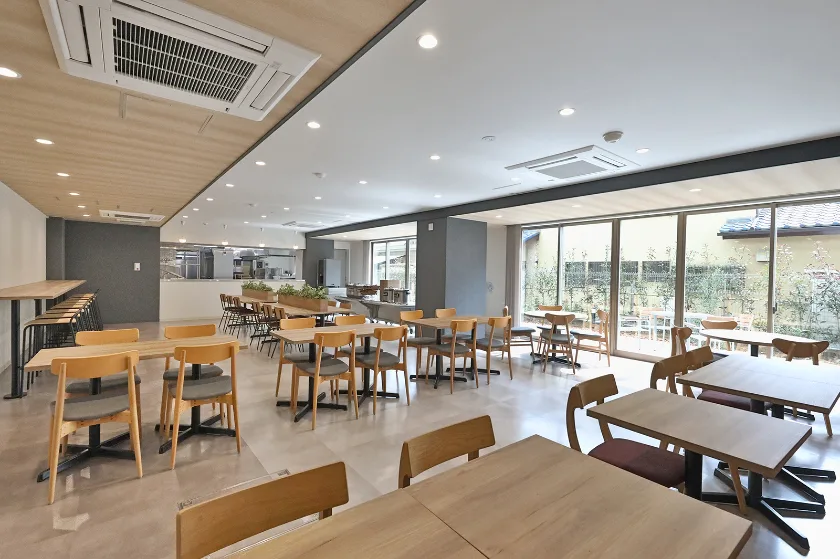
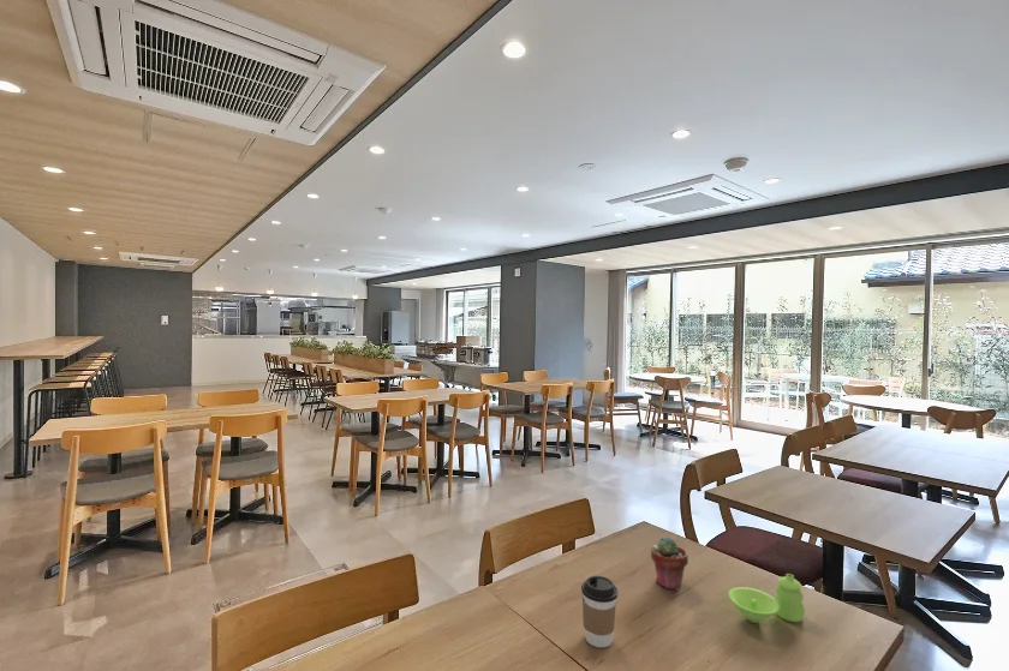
+ condiment set [727,573,806,624]
+ potted succulent [650,535,689,592]
+ coffee cup [580,575,620,648]
